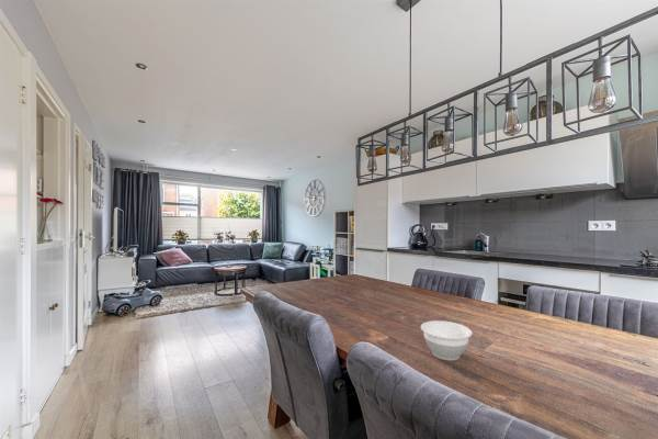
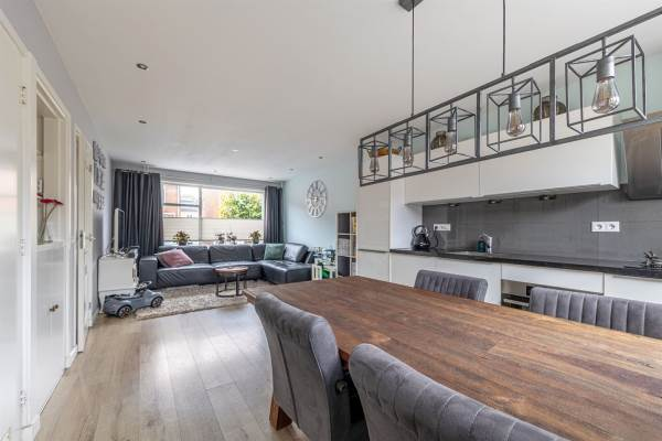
- bowl [420,319,473,362]
